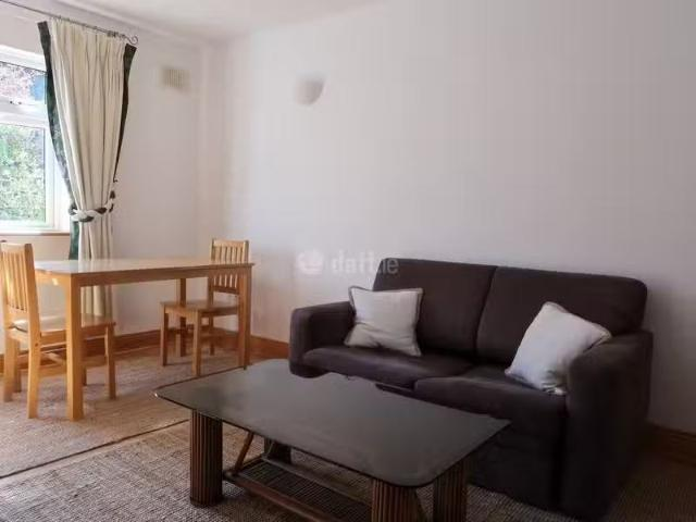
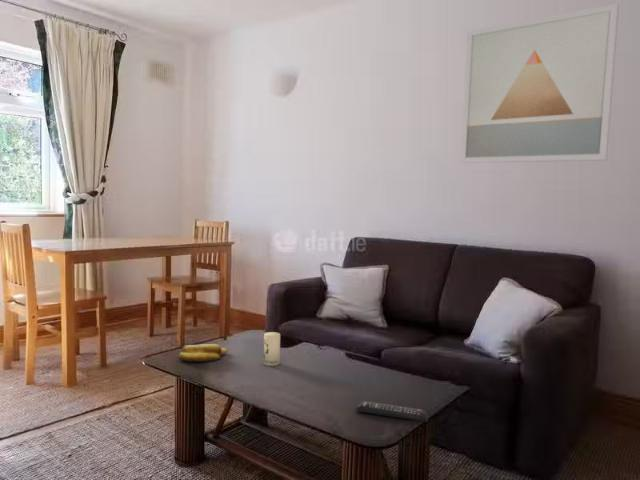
+ candle [262,331,281,367]
+ wall art [459,3,620,164]
+ banana [178,343,229,363]
+ remote control [355,400,429,423]
